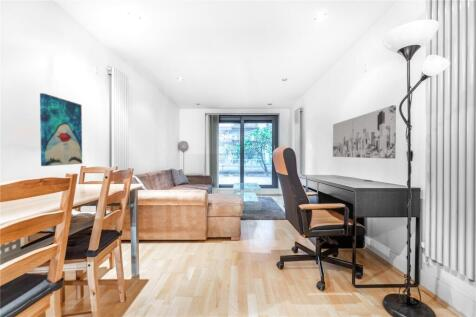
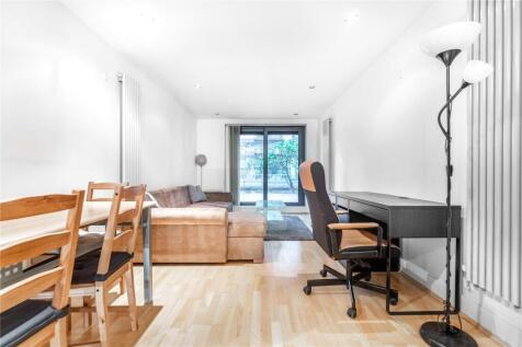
- wall art [332,104,397,160]
- wall art [39,92,83,167]
